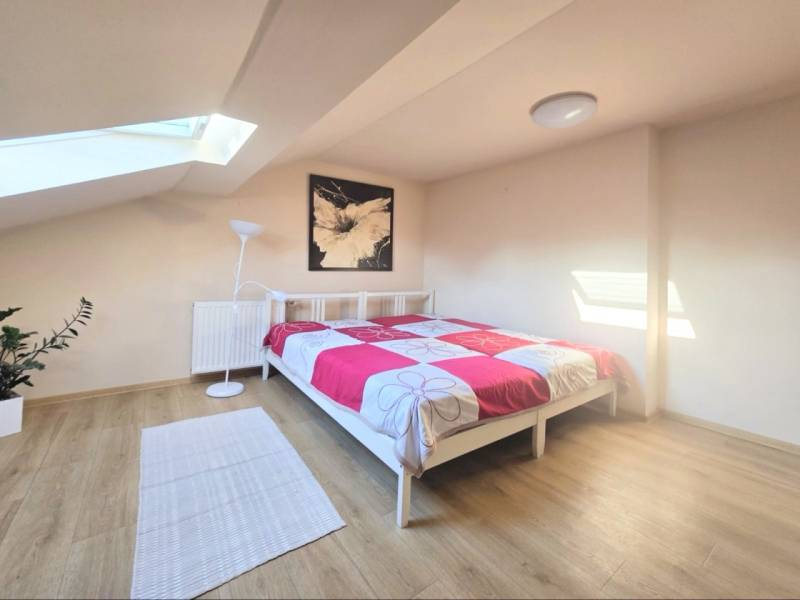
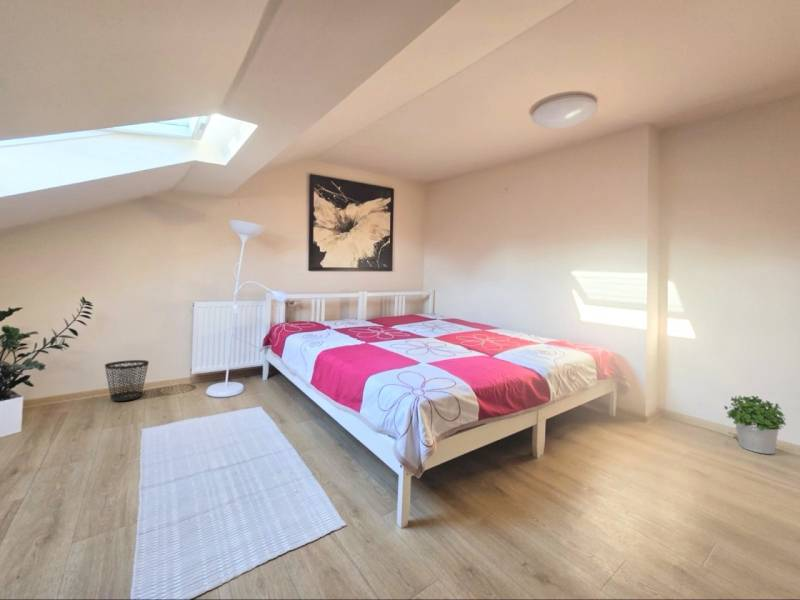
+ potted plant [723,395,787,455]
+ wastebasket [104,359,150,402]
